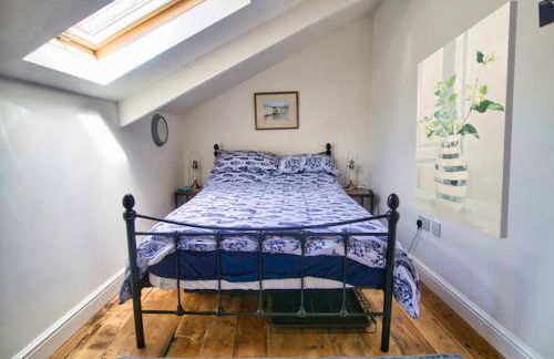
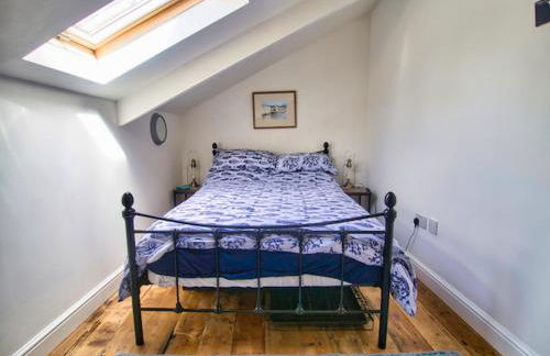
- wall art [414,0,519,239]
